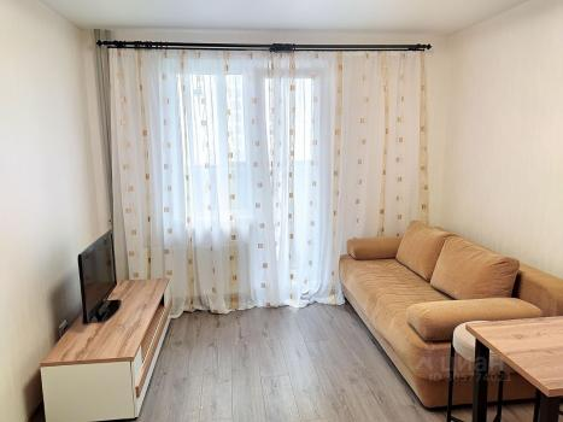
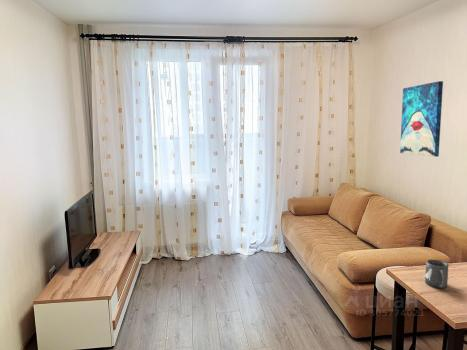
+ mug [424,259,449,289]
+ wall art [399,80,444,158]
